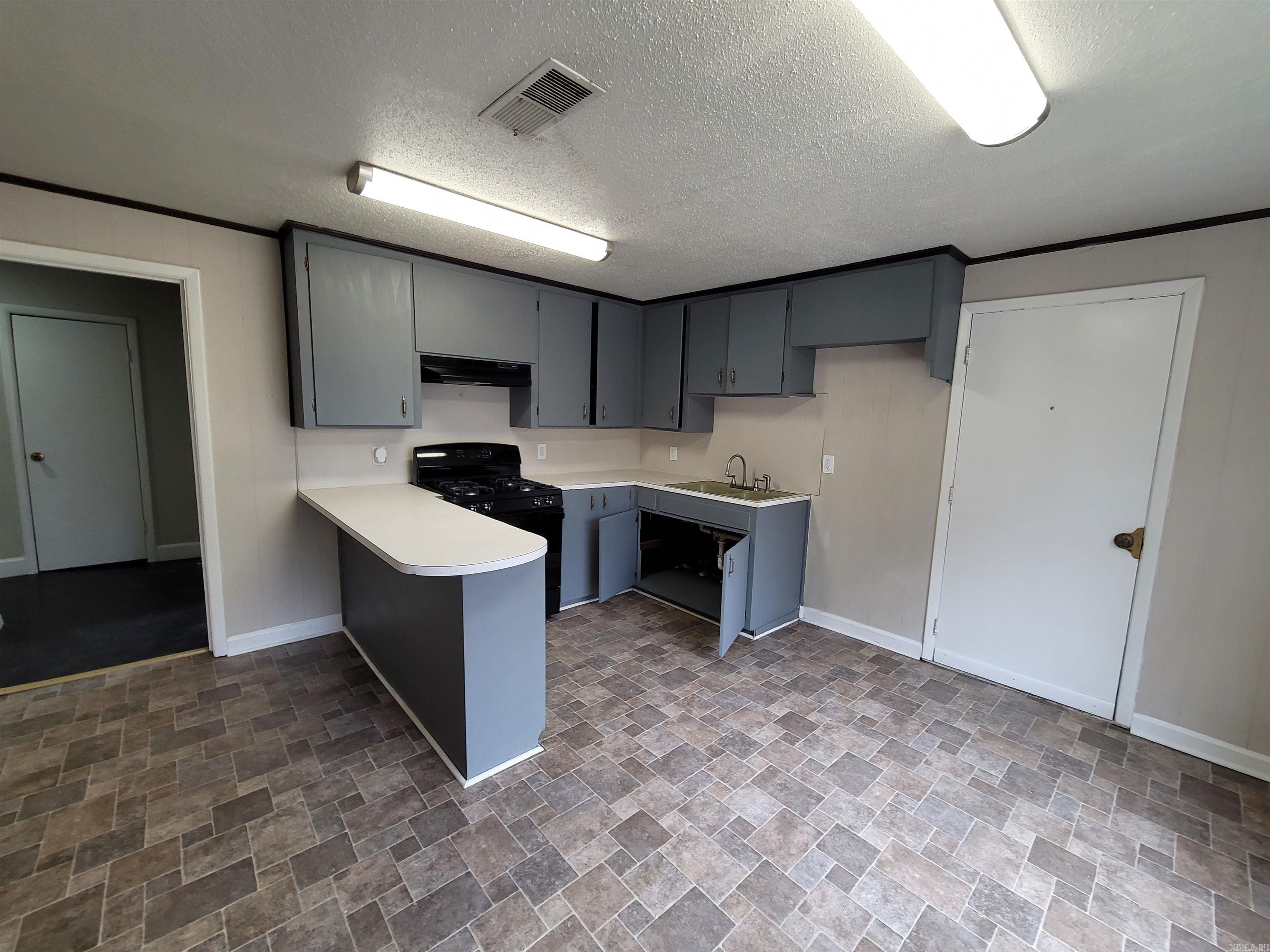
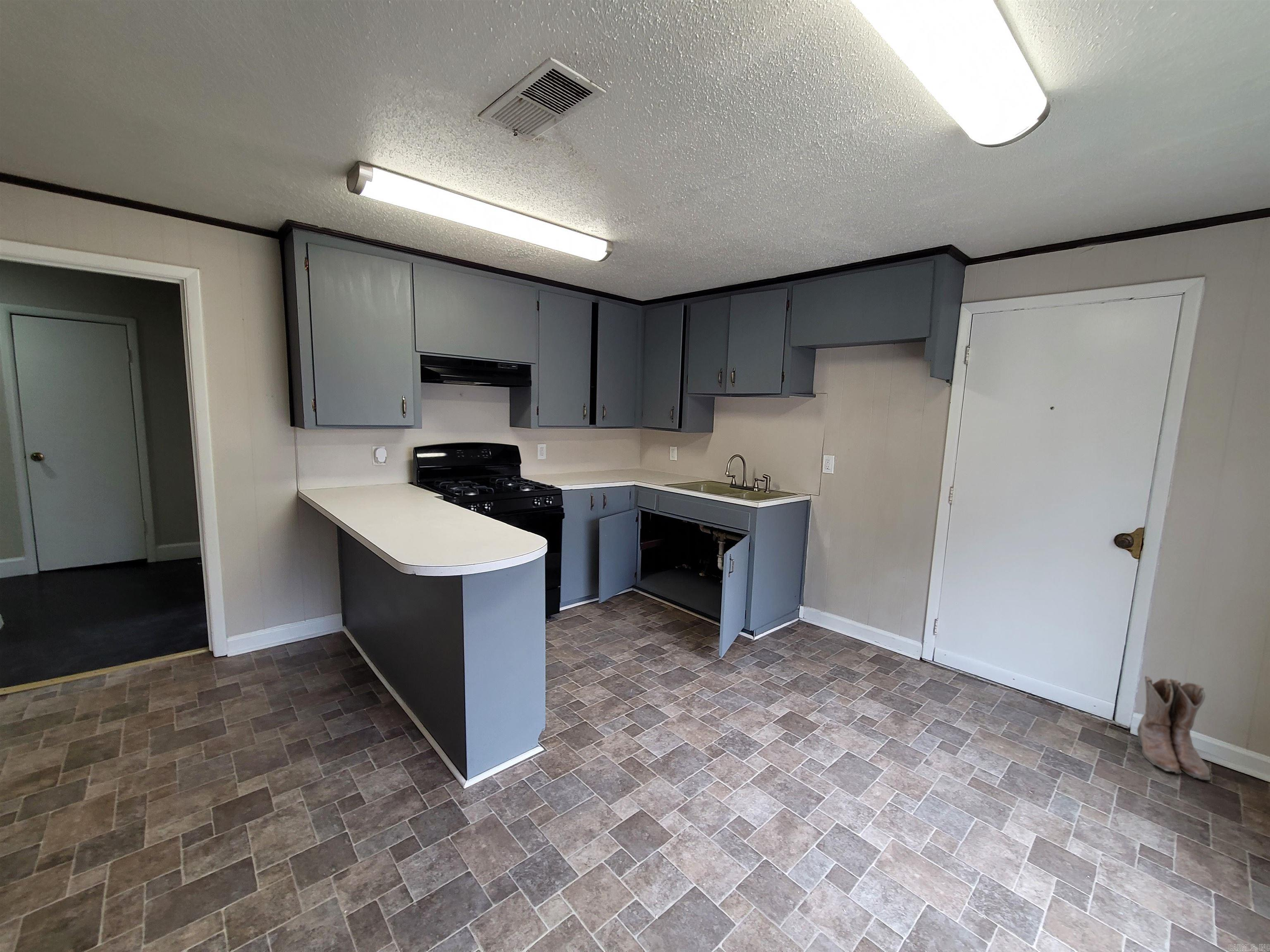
+ boots [1137,675,1211,781]
